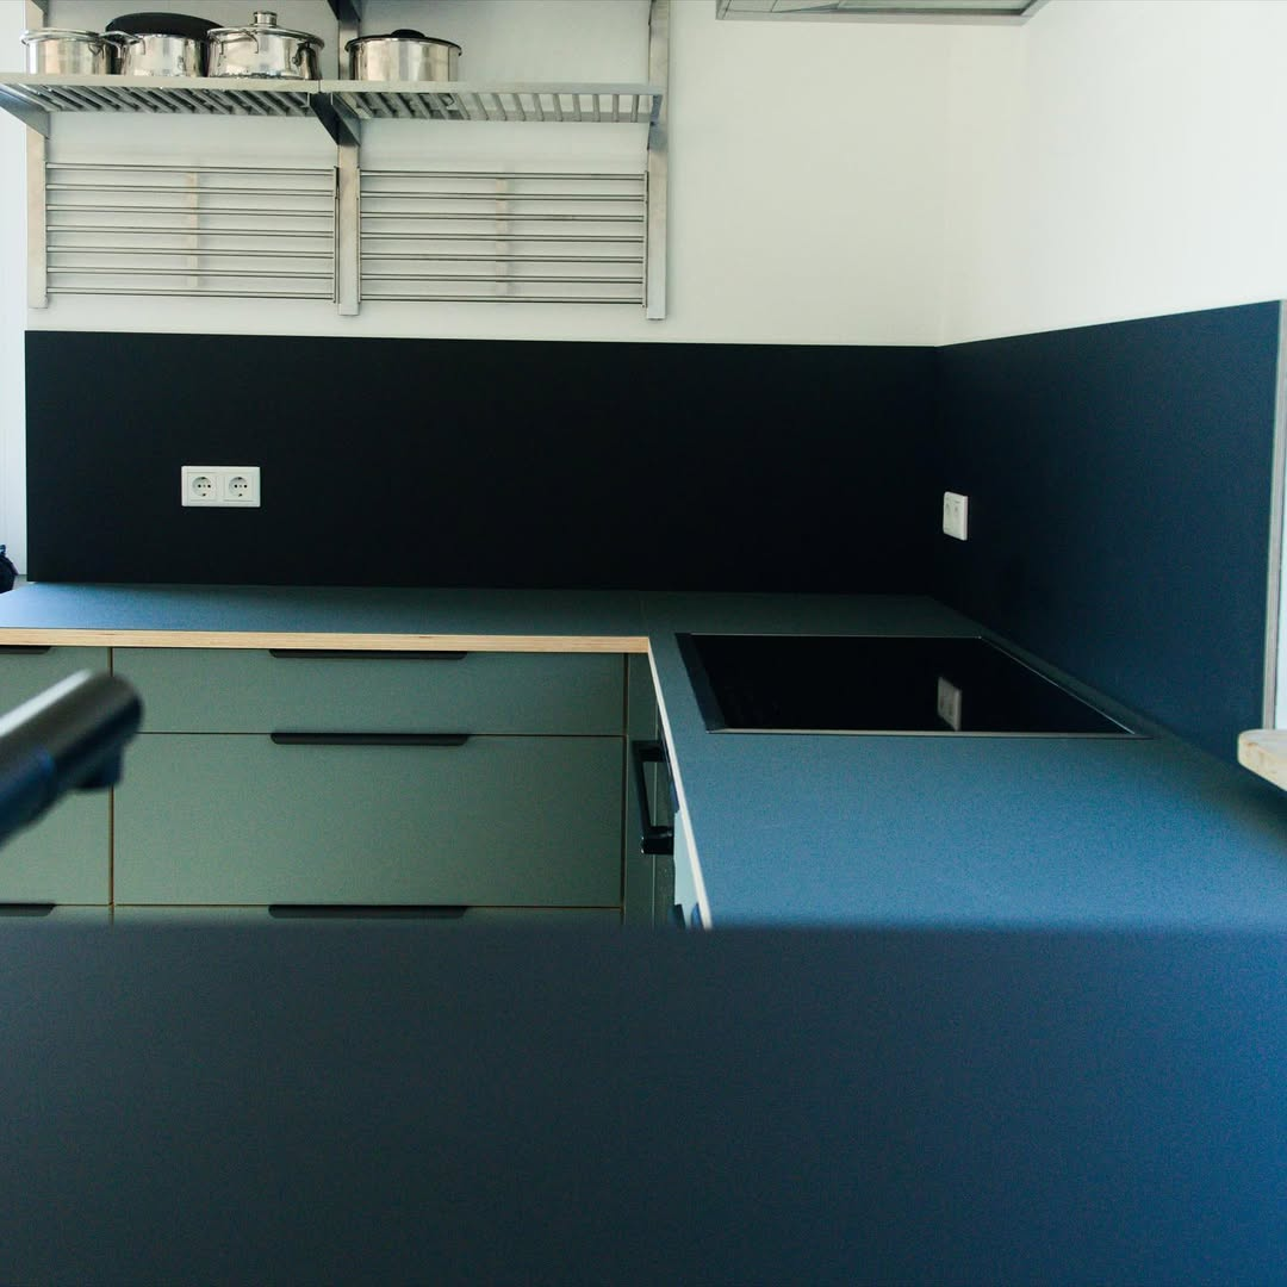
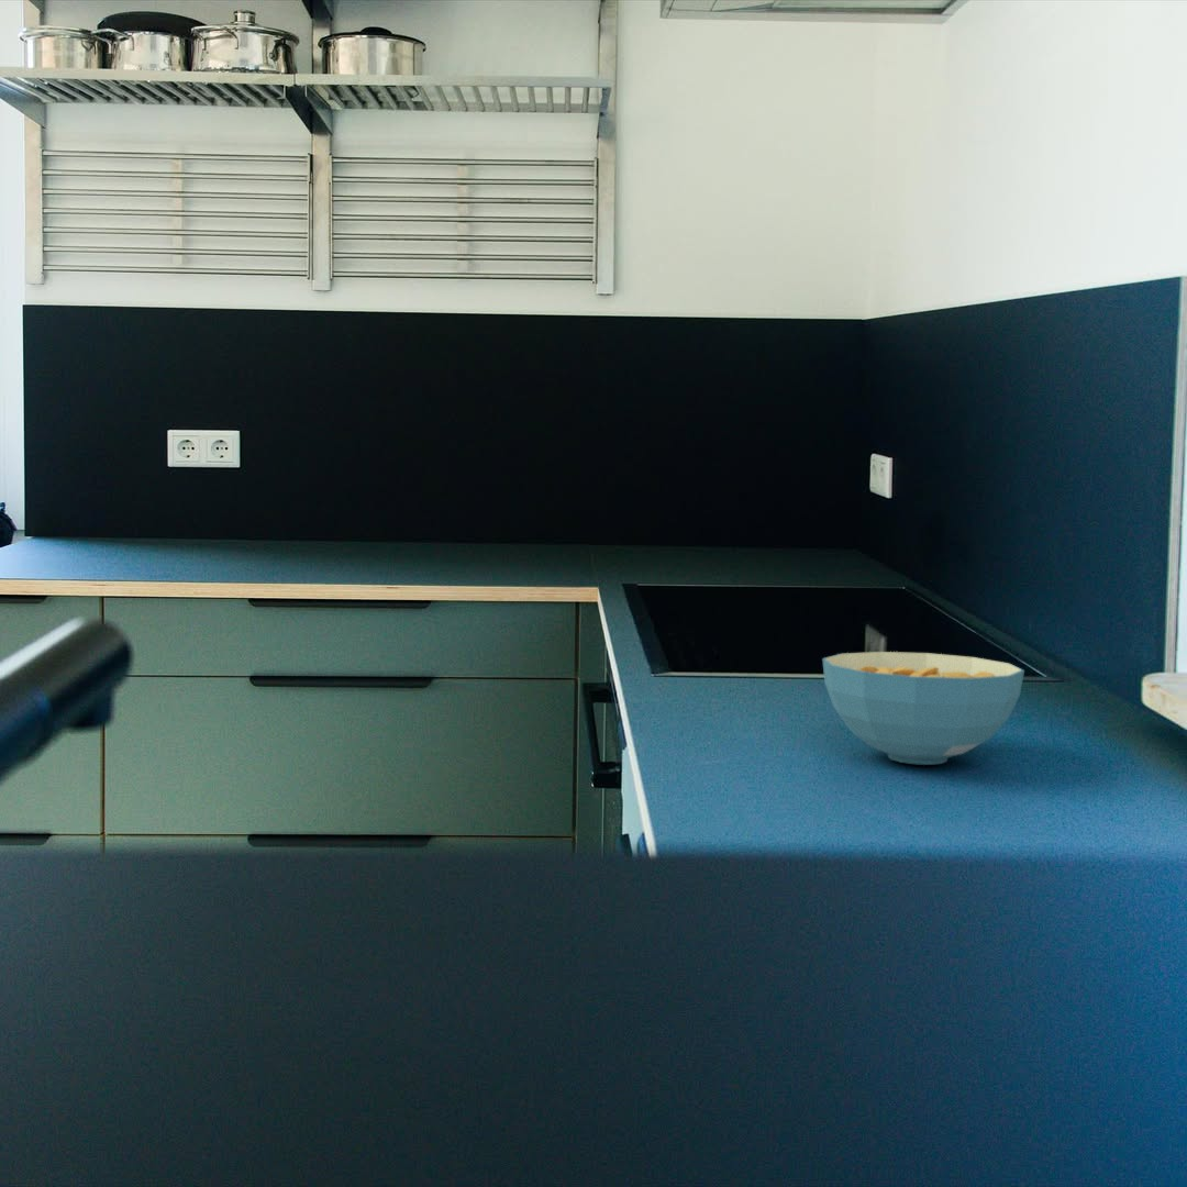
+ cereal bowl [821,651,1025,766]
